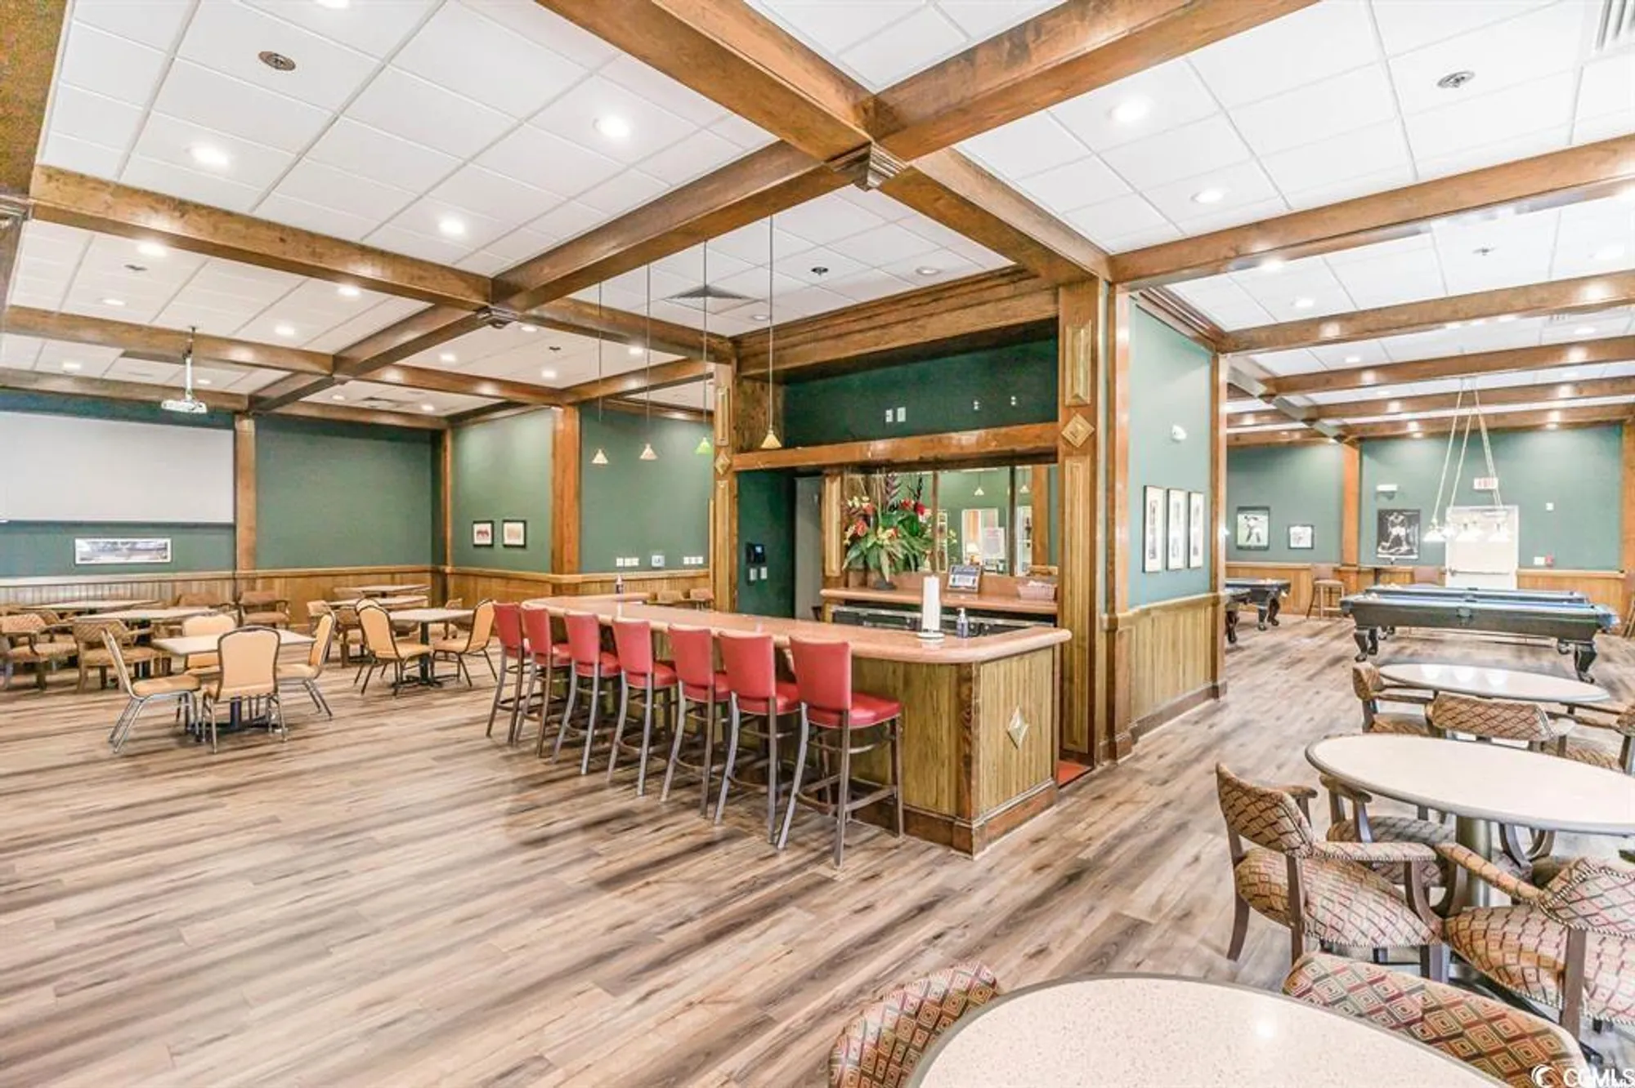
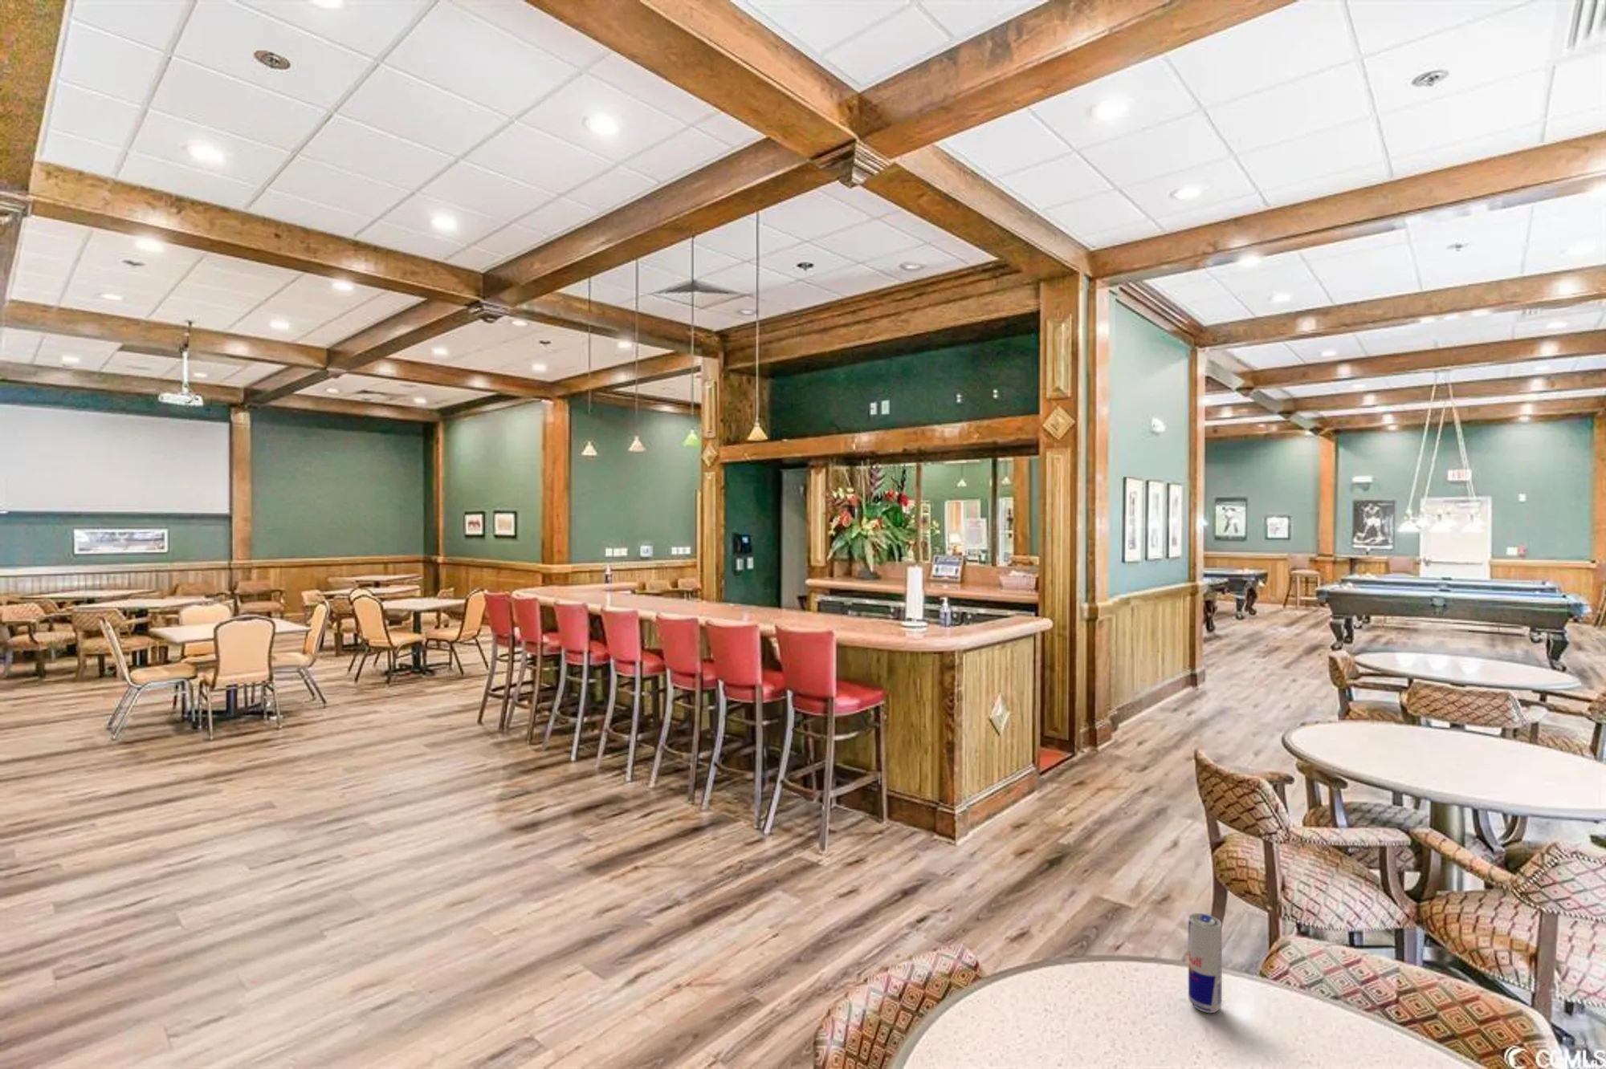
+ beverage can [1187,913,1223,1014]
